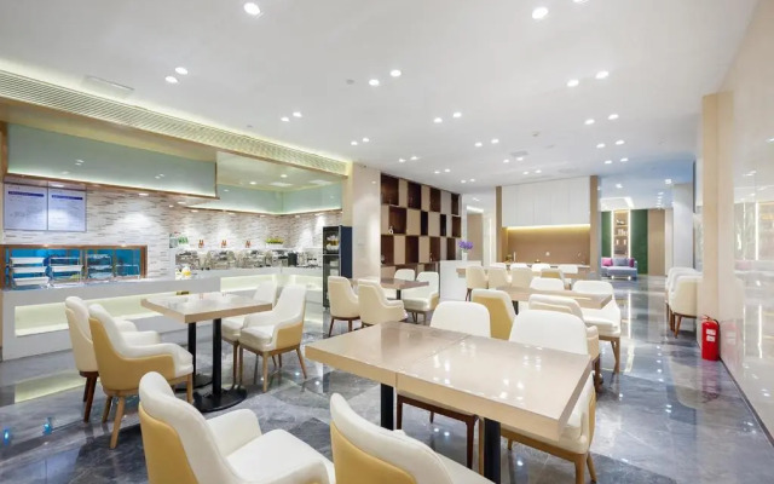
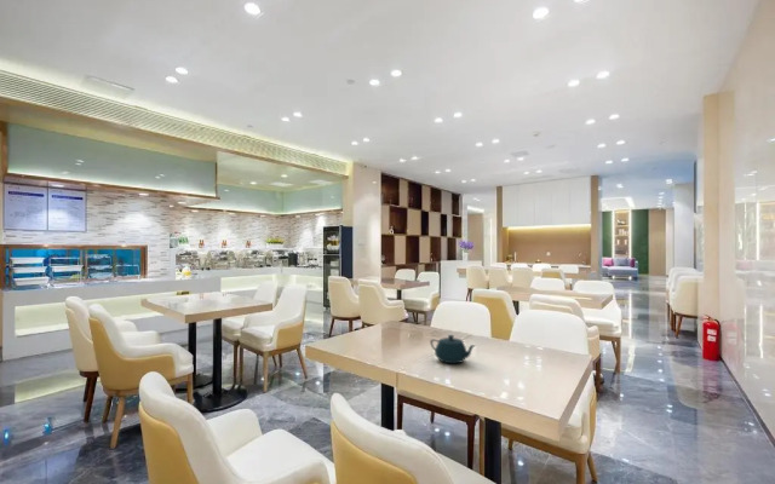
+ teapot [429,334,477,364]
